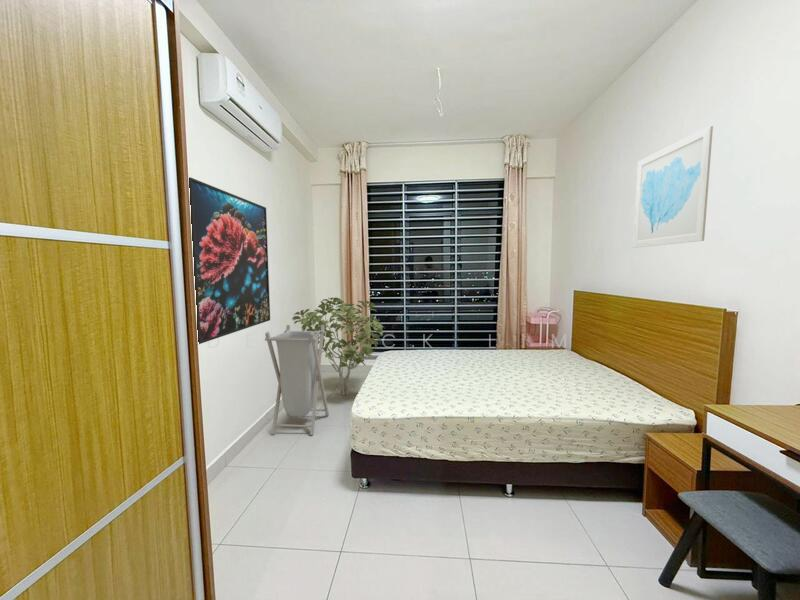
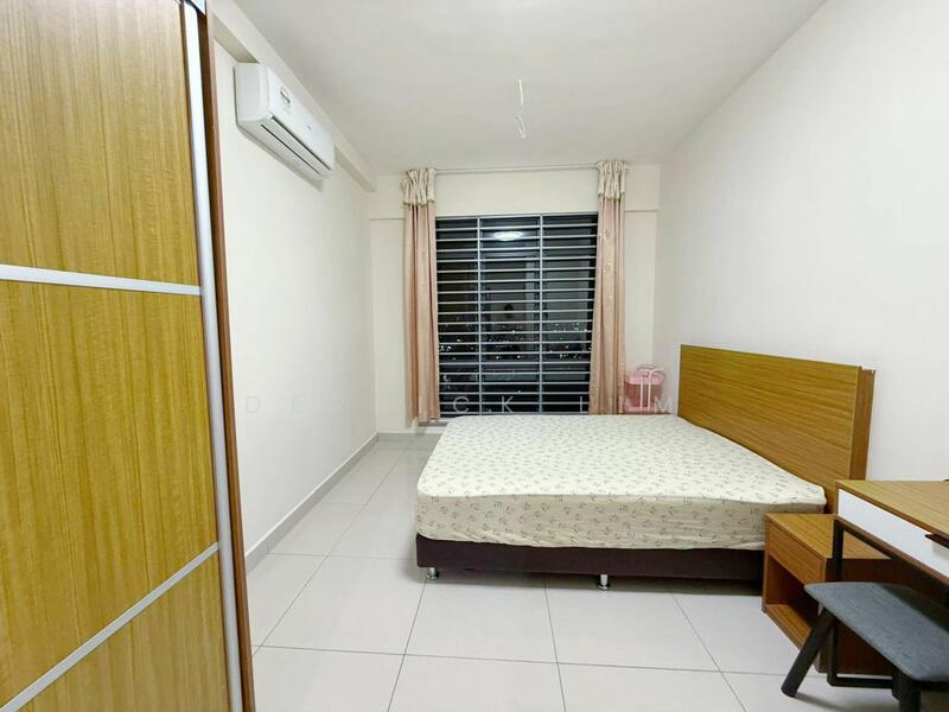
- laundry hamper [264,324,330,436]
- wall art [632,125,714,249]
- shrub [291,296,385,397]
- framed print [188,176,271,345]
